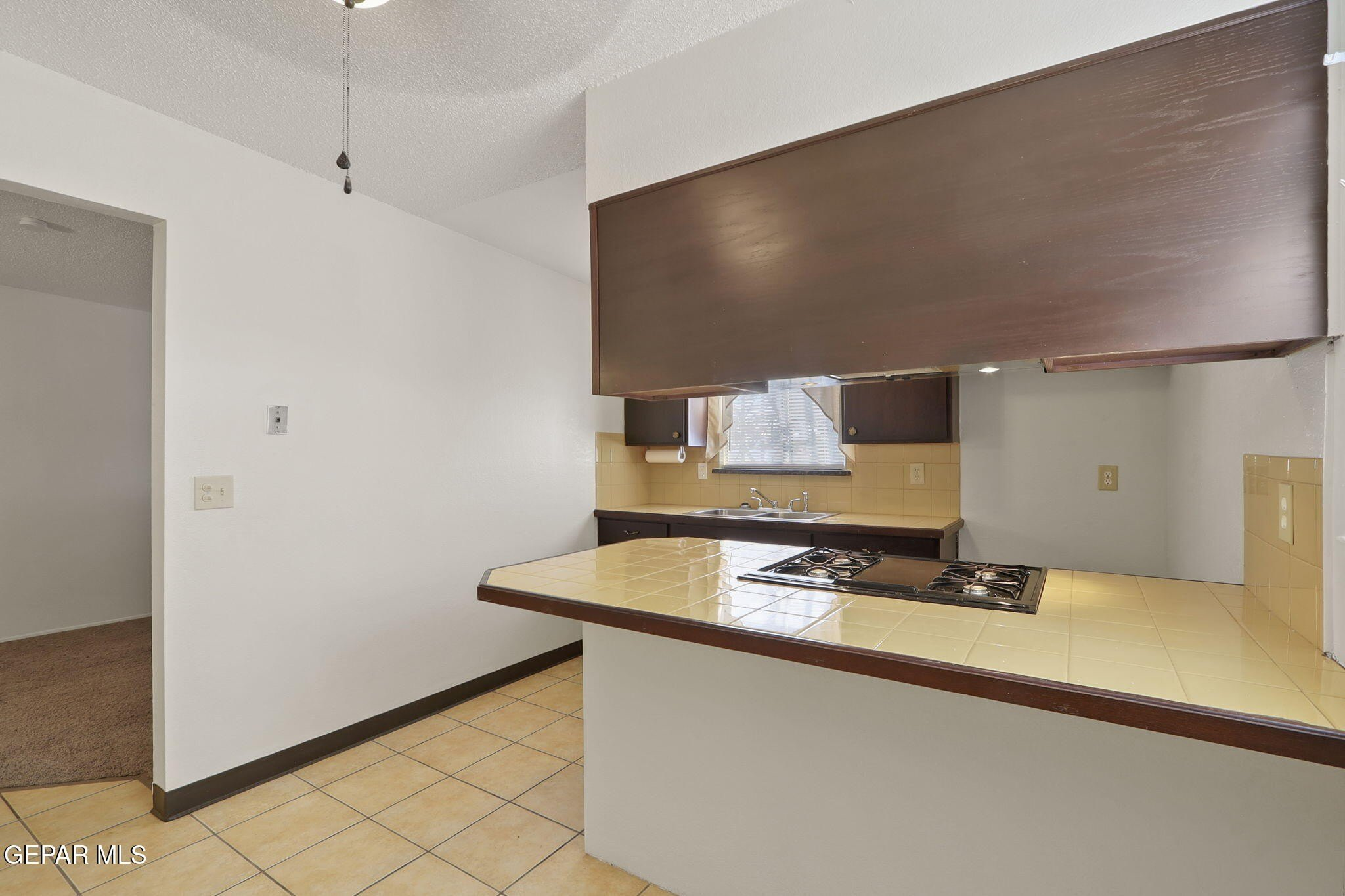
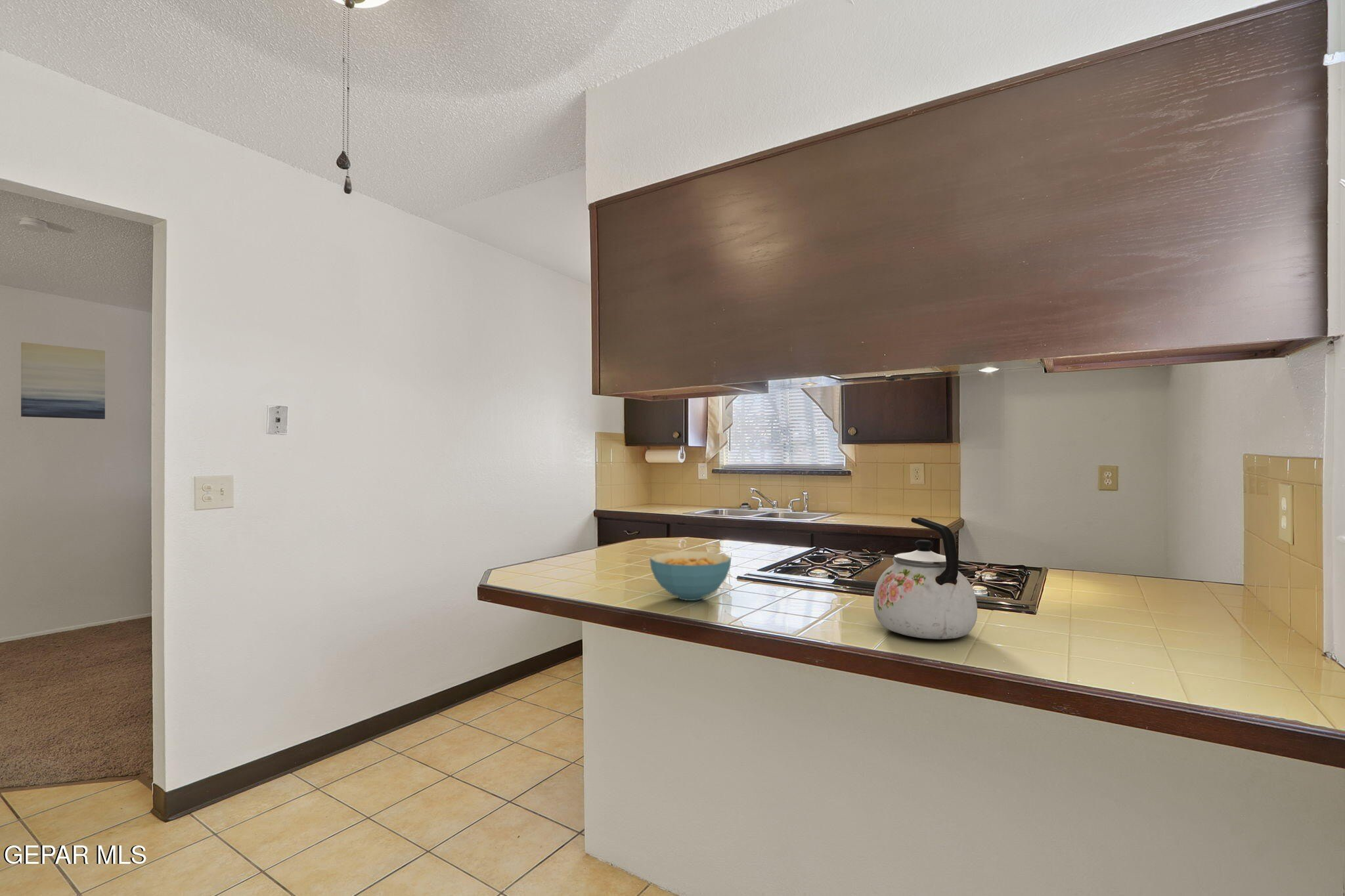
+ kettle [873,517,978,640]
+ wall art [20,342,106,420]
+ cereal bowl [649,551,732,601]
